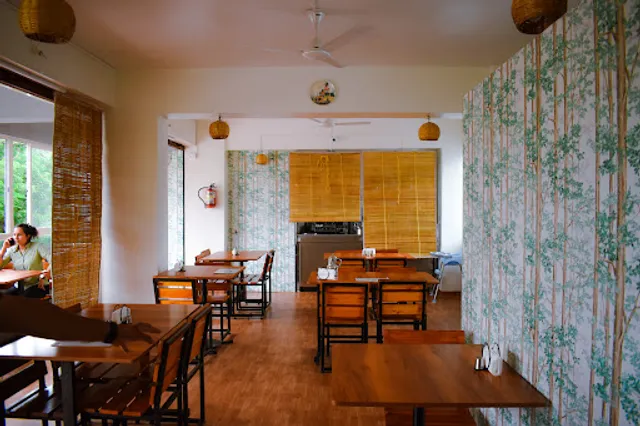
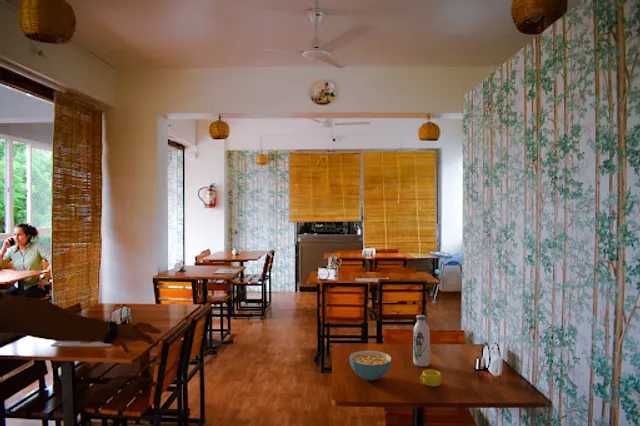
+ water bottle [412,314,431,367]
+ cup [419,369,442,387]
+ cereal bowl [348,350,392,382]
